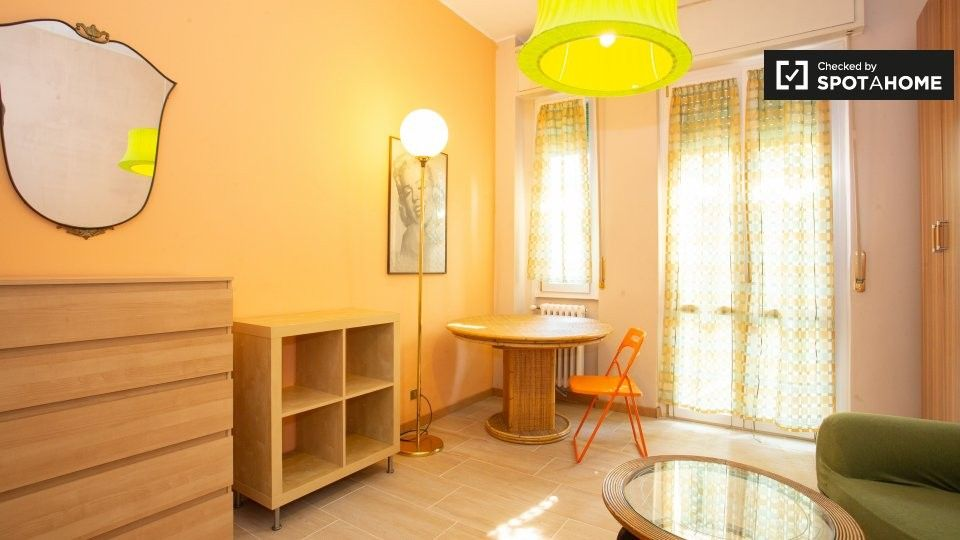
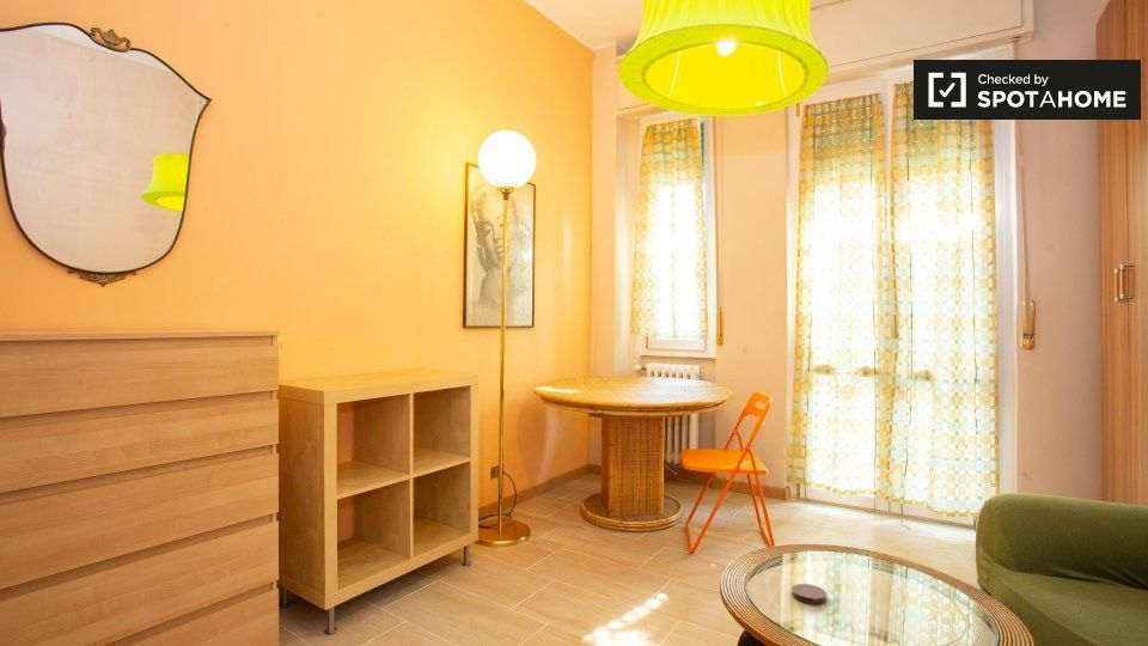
+ coaster [790,583,828,604]
